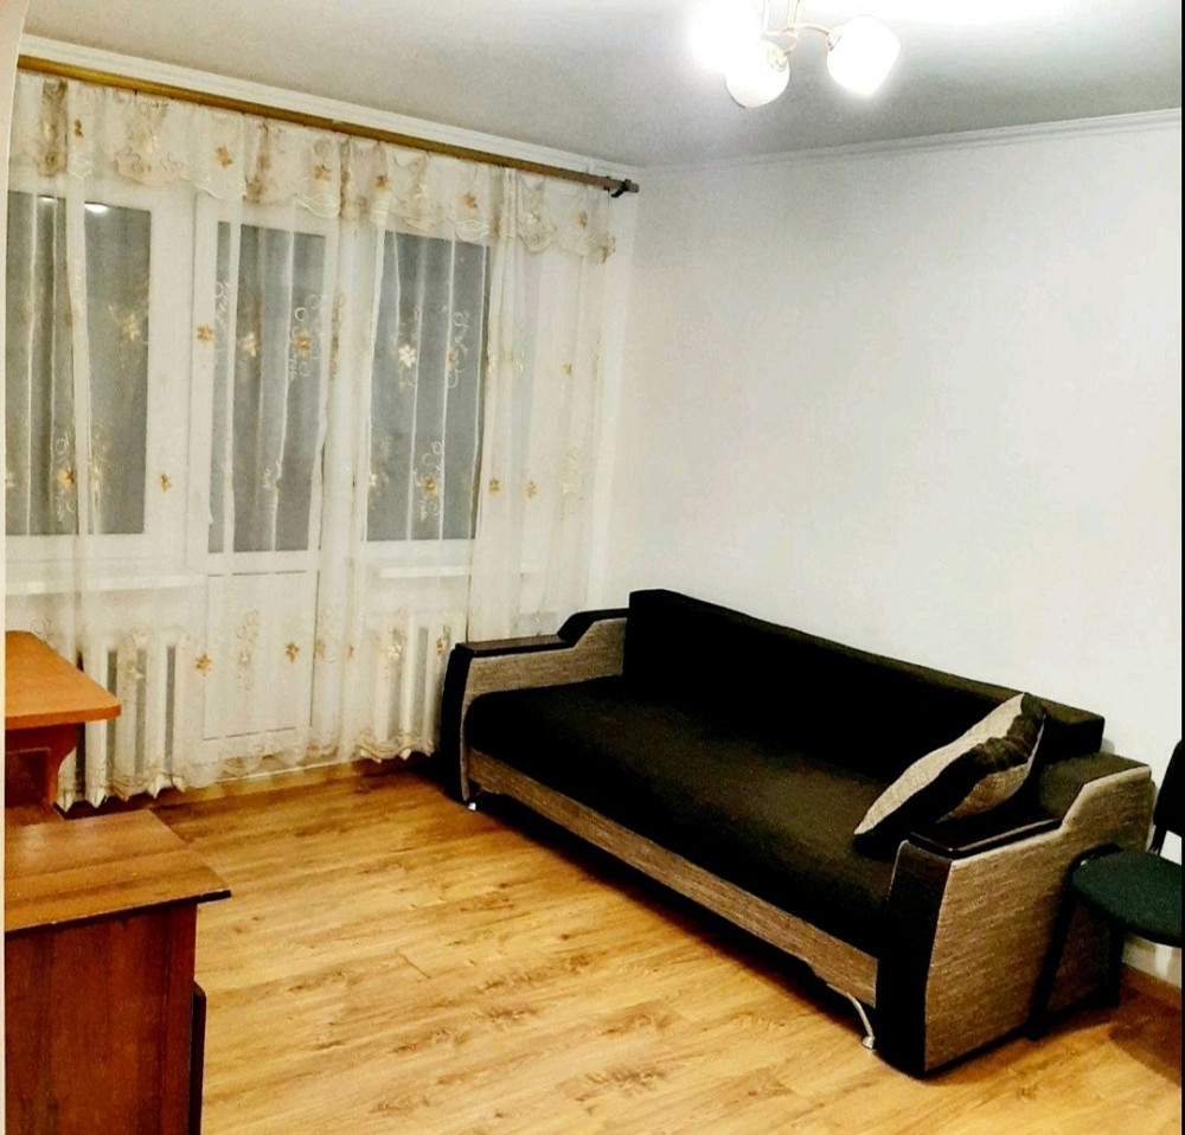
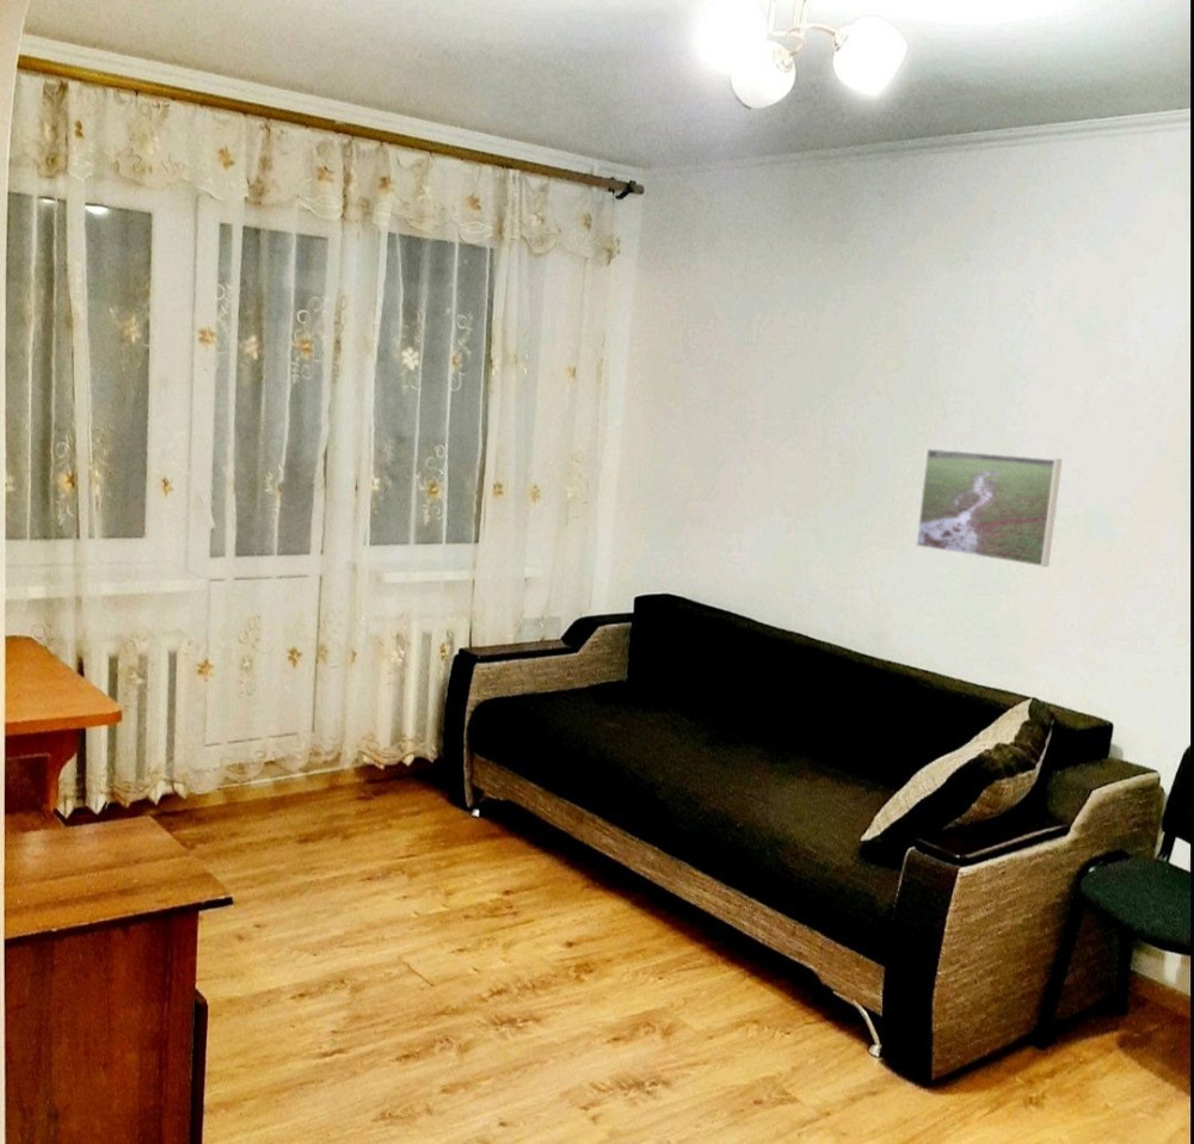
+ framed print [915,447,1063,568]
